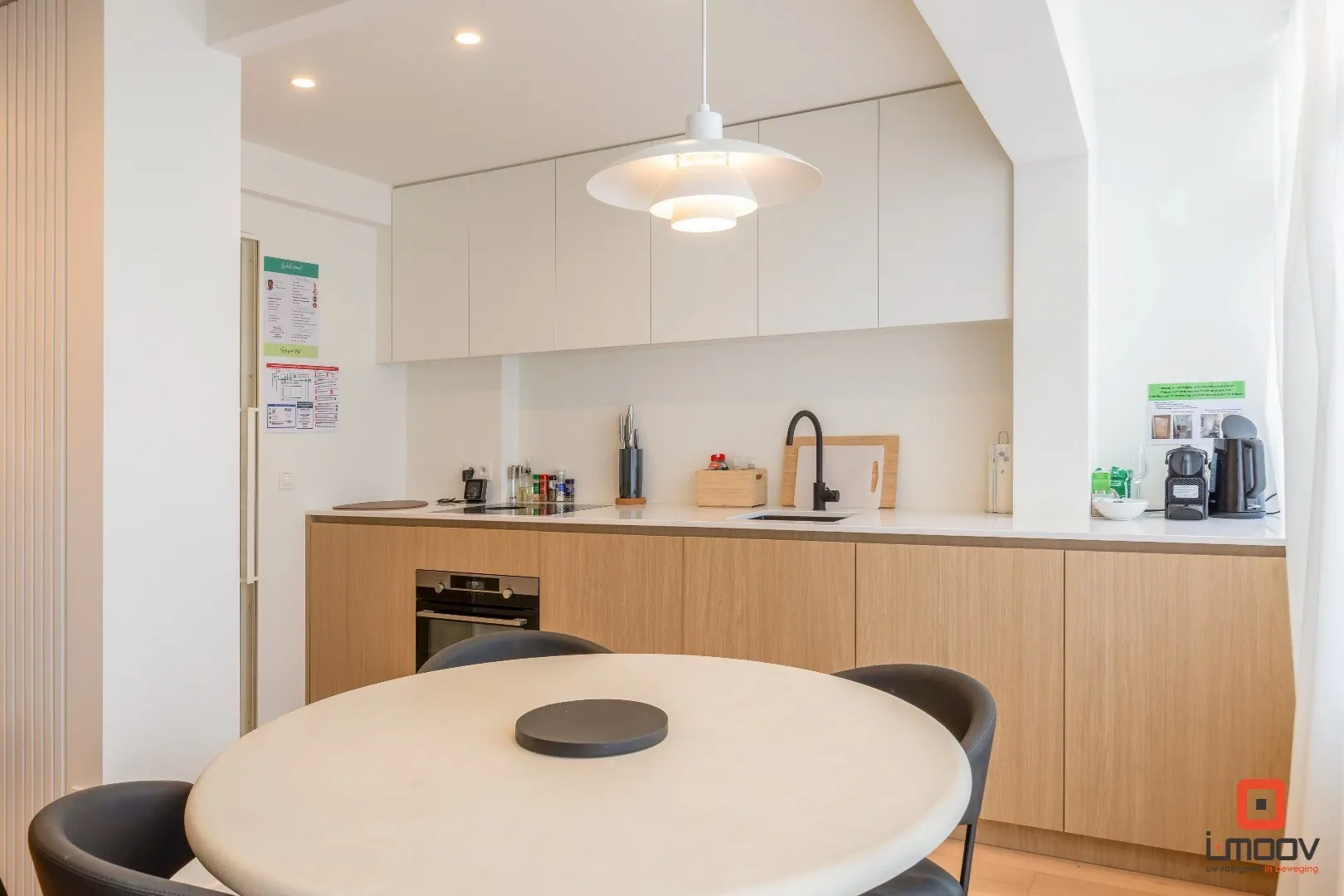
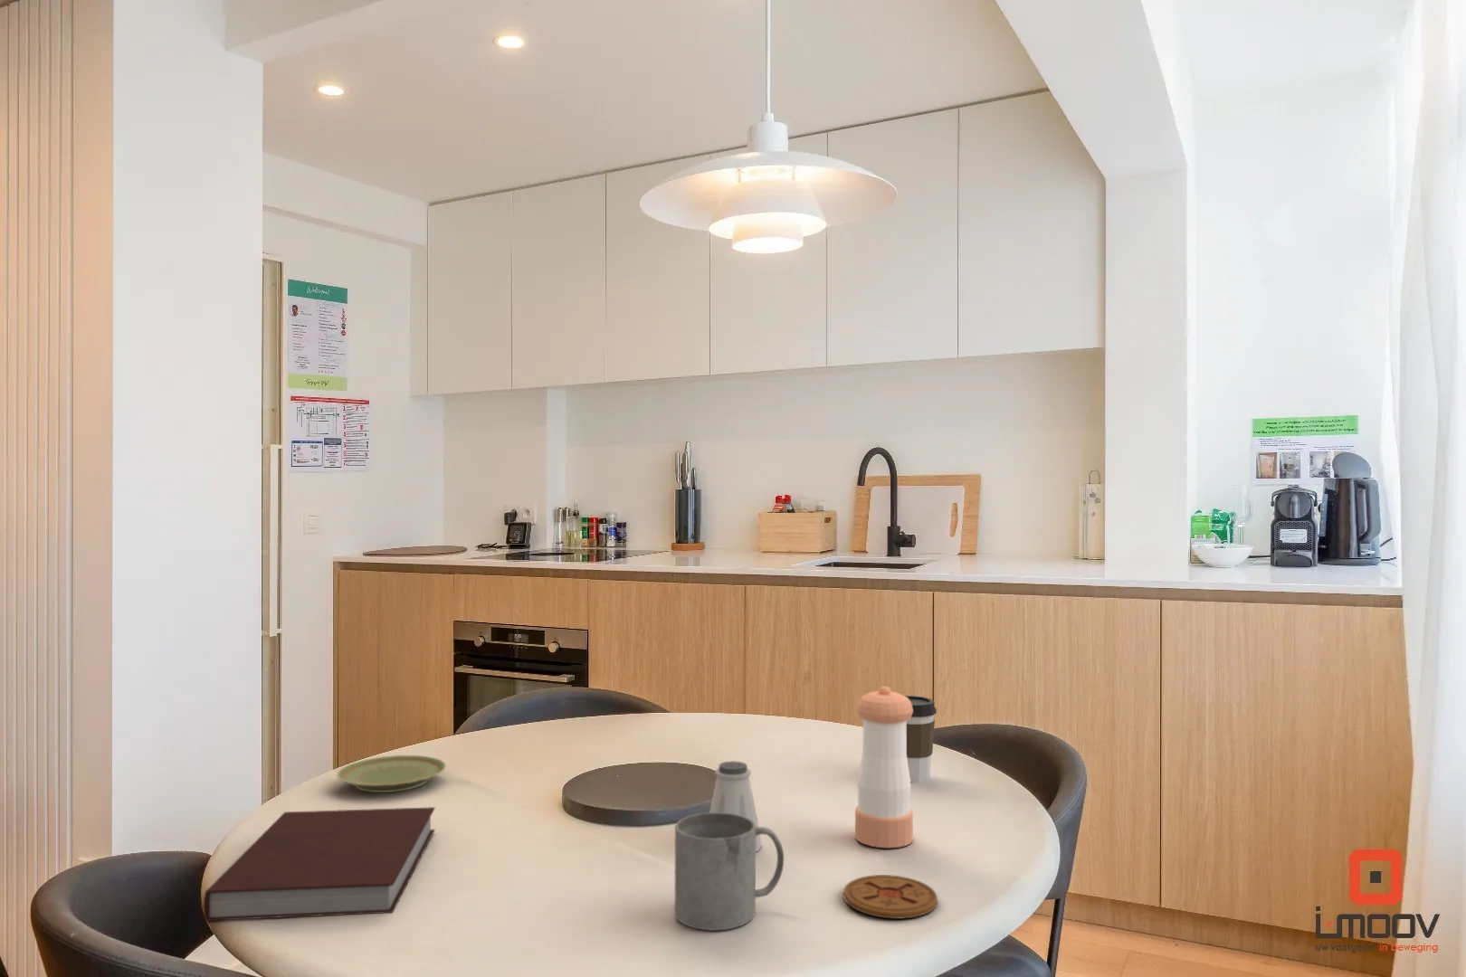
+ saltshaker [709,760,762,853]
+ coaster [842,873,938,919]
+ coffee cup [903,695,937,783]
+ plate [336,755,447,794]
+ pepper shaker [854,686,914,848]
+ notebook [202,806,436,921]
+ mug [673,811,784,932]
